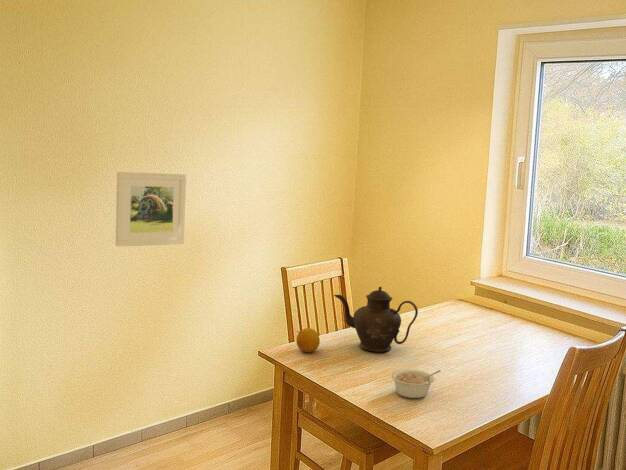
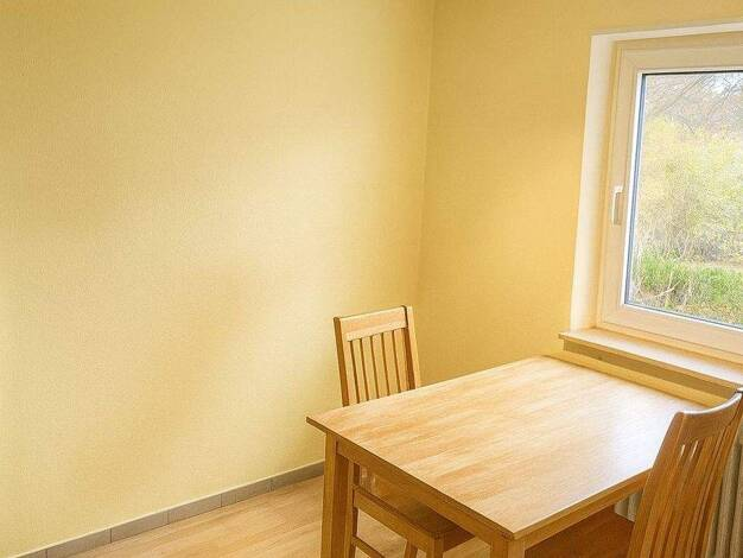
- teapot [333,286,419,353]
- legume [390,369,442,399]
- fruit [295,327,321,354]
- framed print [114,171,187,248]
